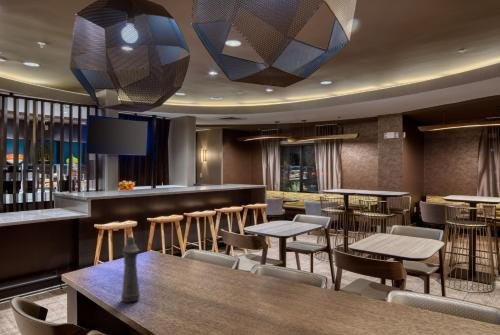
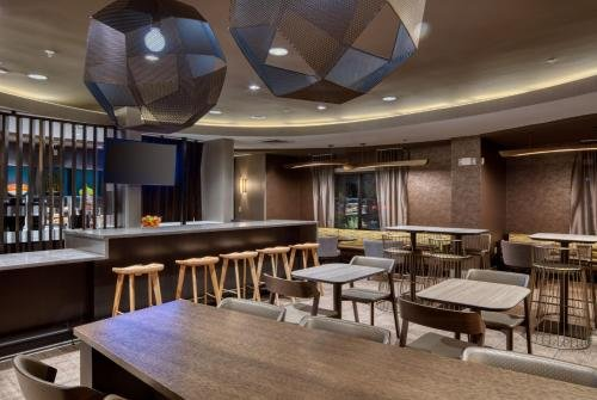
- bottle [120,236,141,303]
